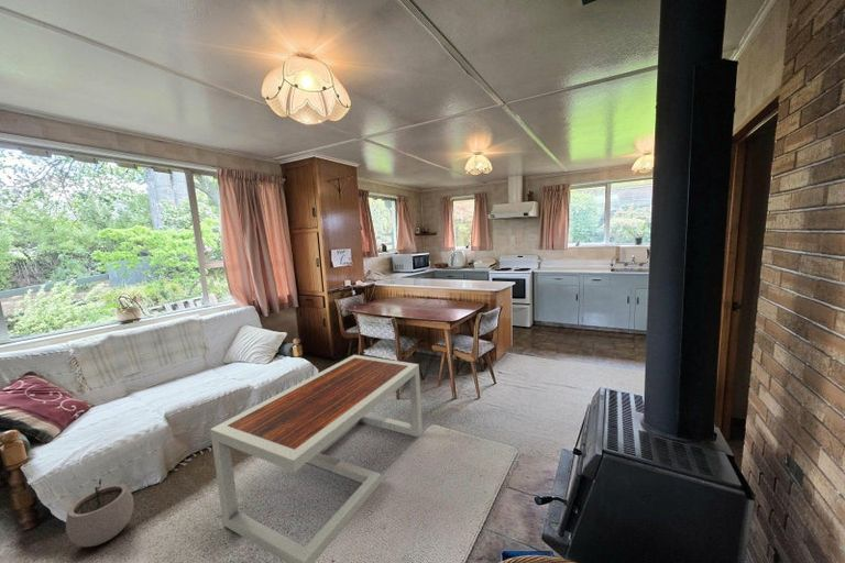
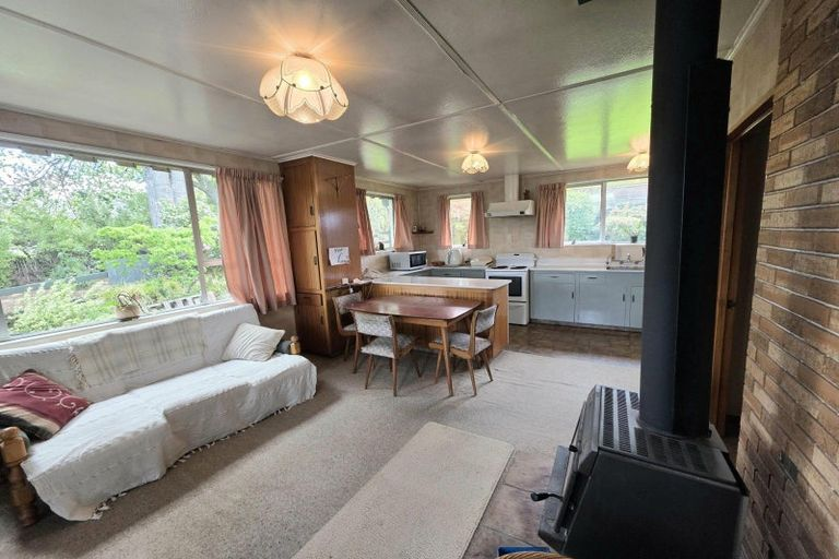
- plant pot [65,478,135,548]
- coffee table [209,354,424,563]
